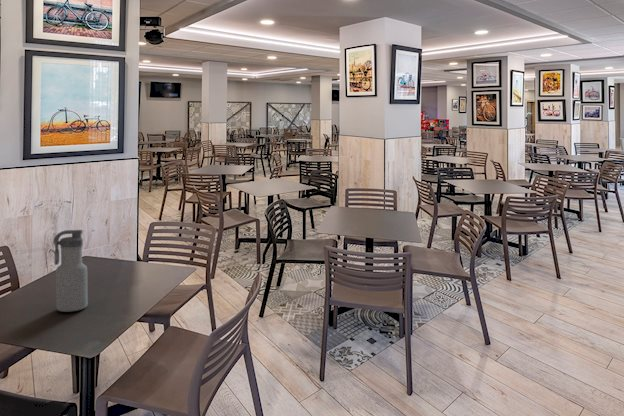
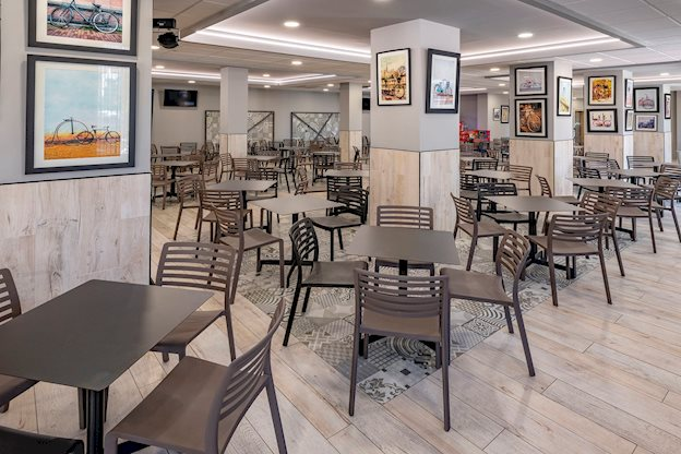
- water bottle [52,229,89,313]
